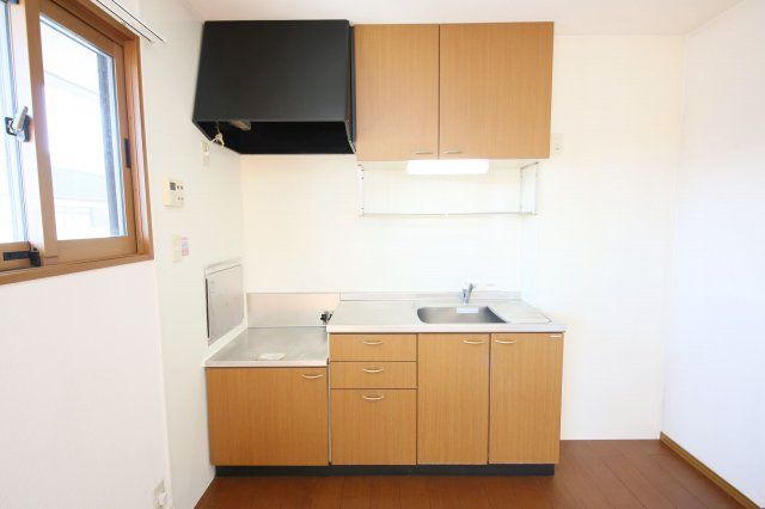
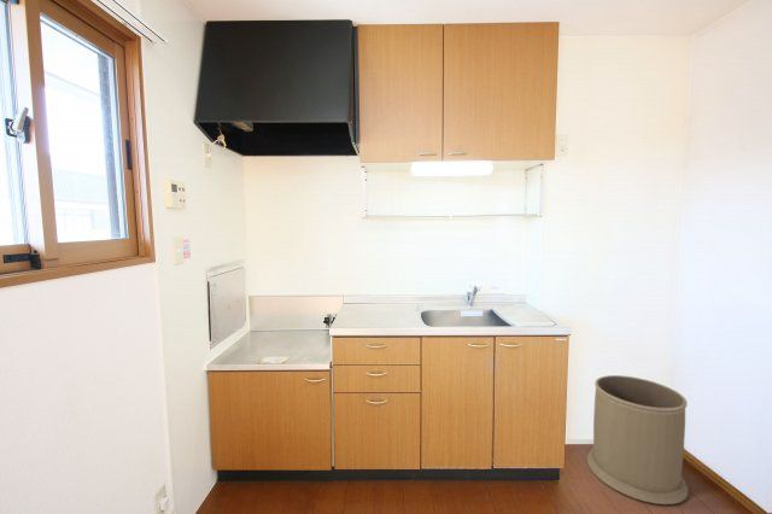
+ trash can [586,374,689,506]
